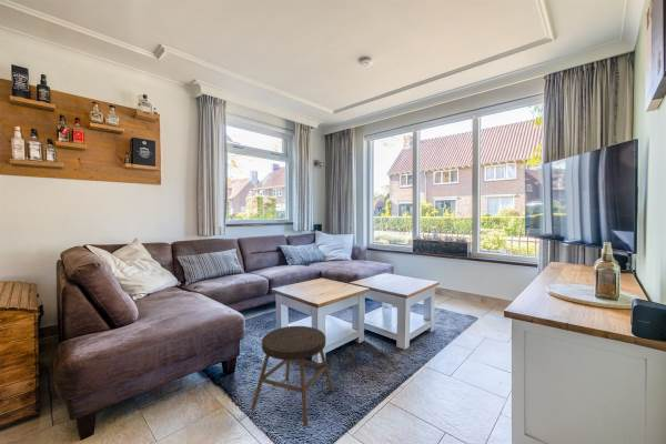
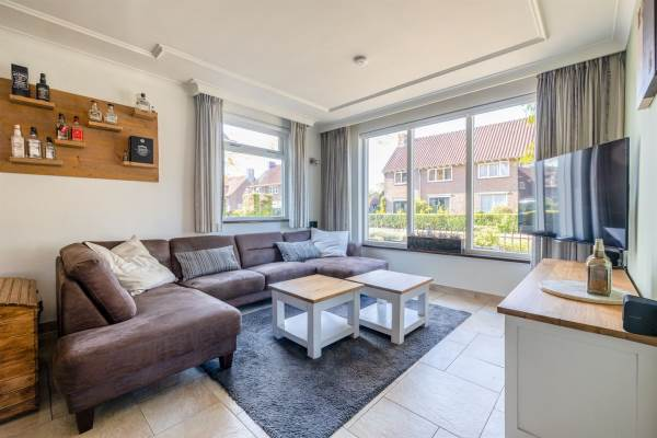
- stool [250,325,334,428]
